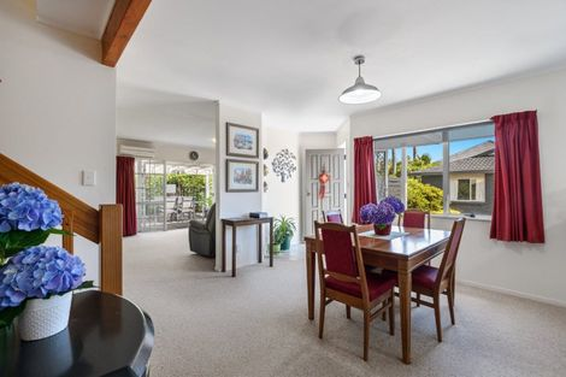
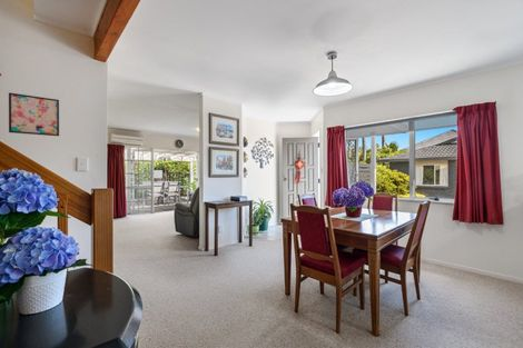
+ wall art [8,91,60,137]
